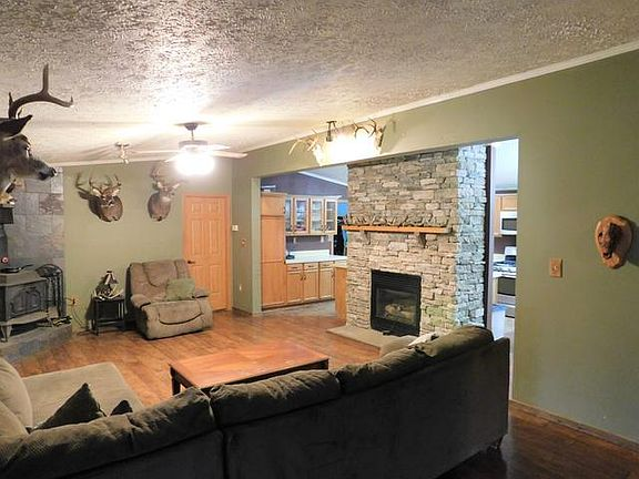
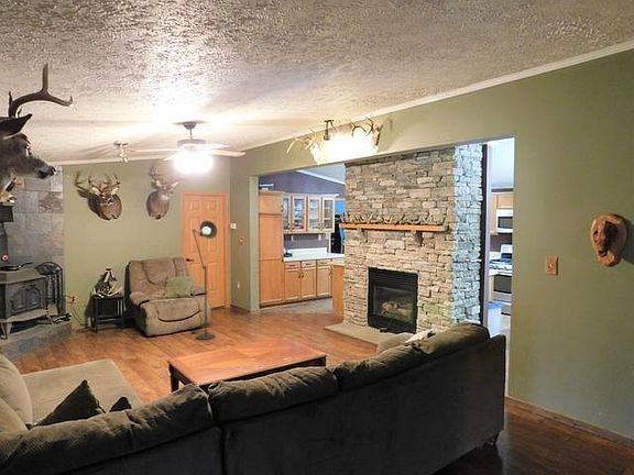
+ floor lamp [190,220,218,341]
